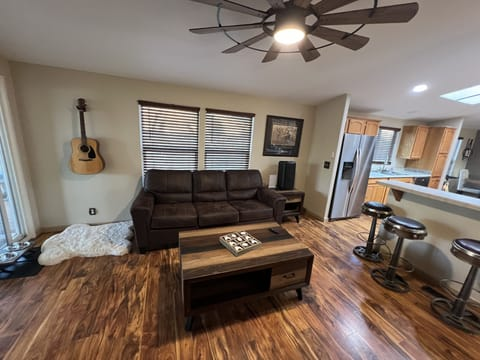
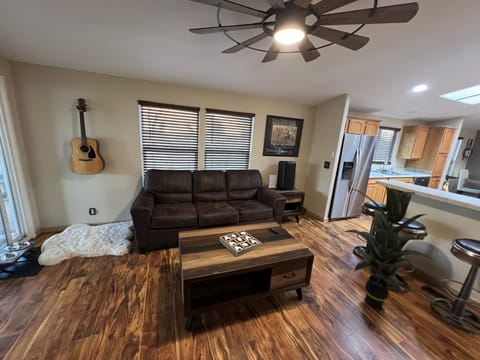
+ indoor plant [343,185,439,309]
